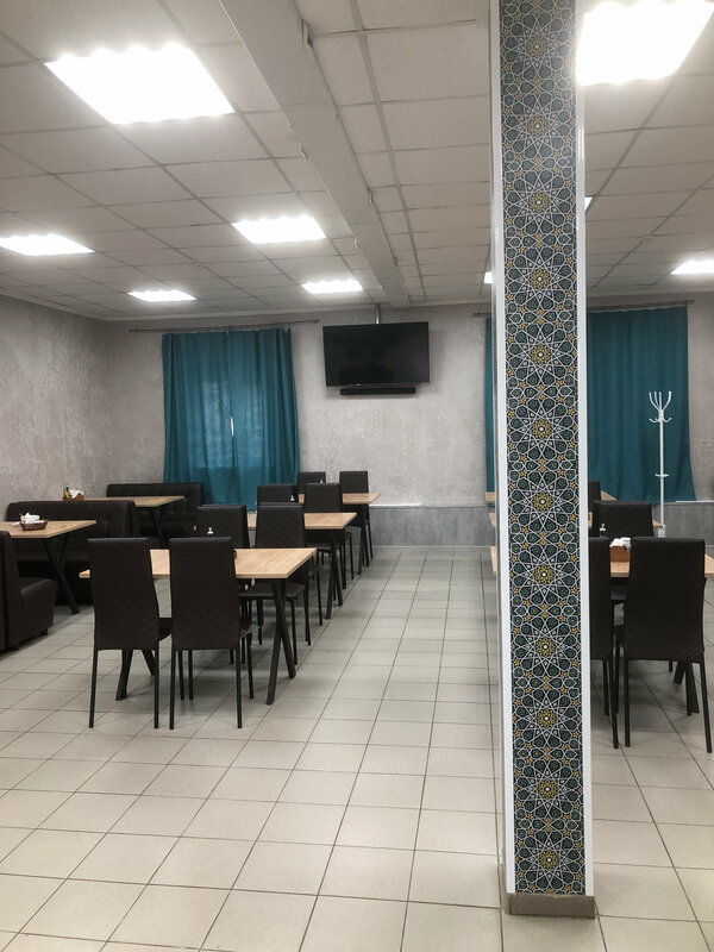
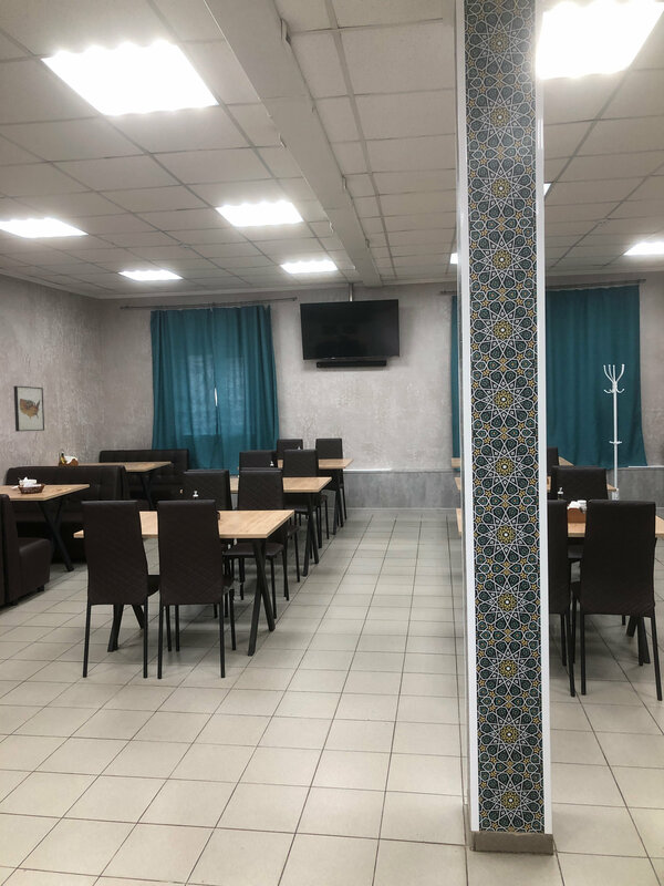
+ wall art [12,385,45,433]
